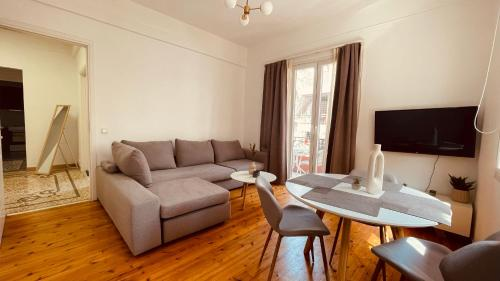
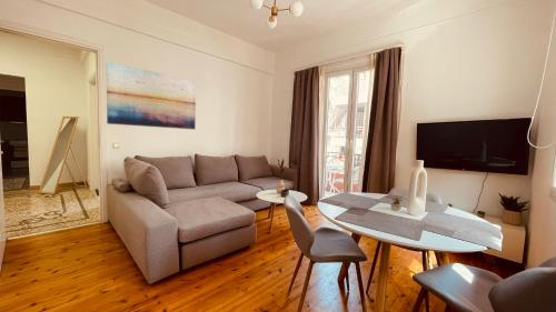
+ wall art [106,61,197,131]
